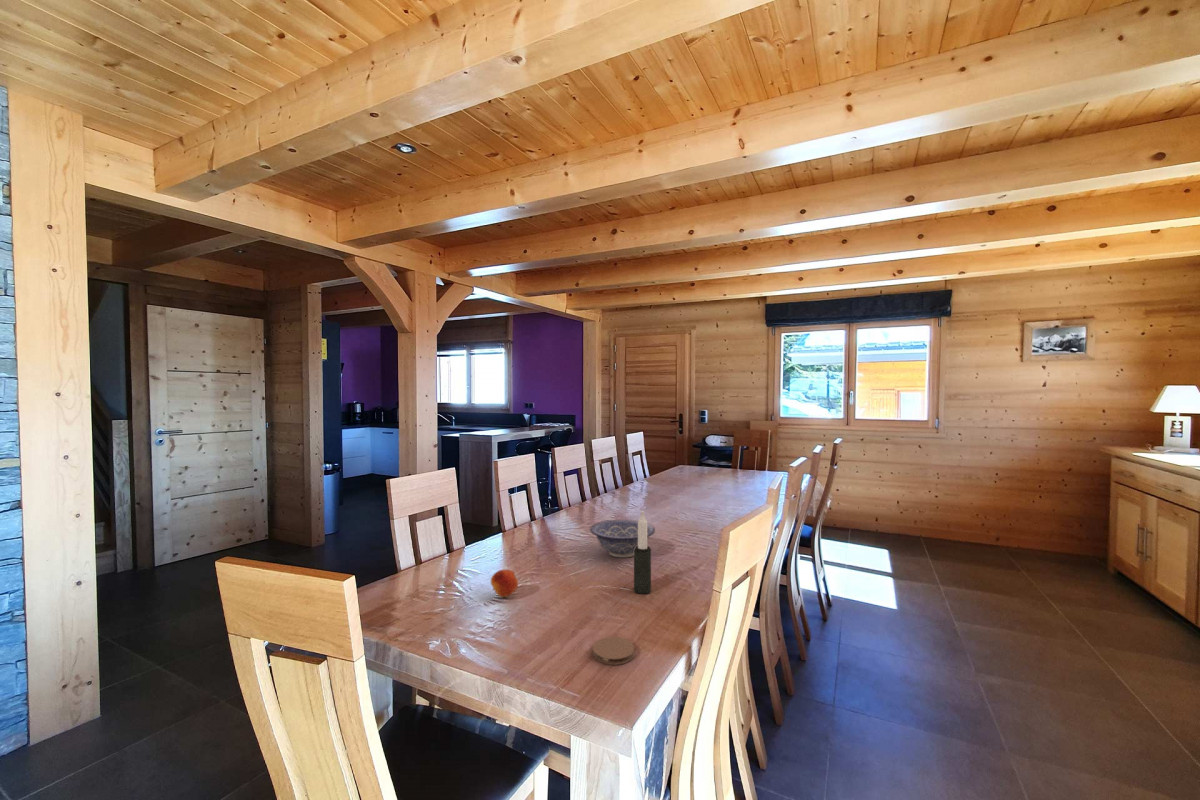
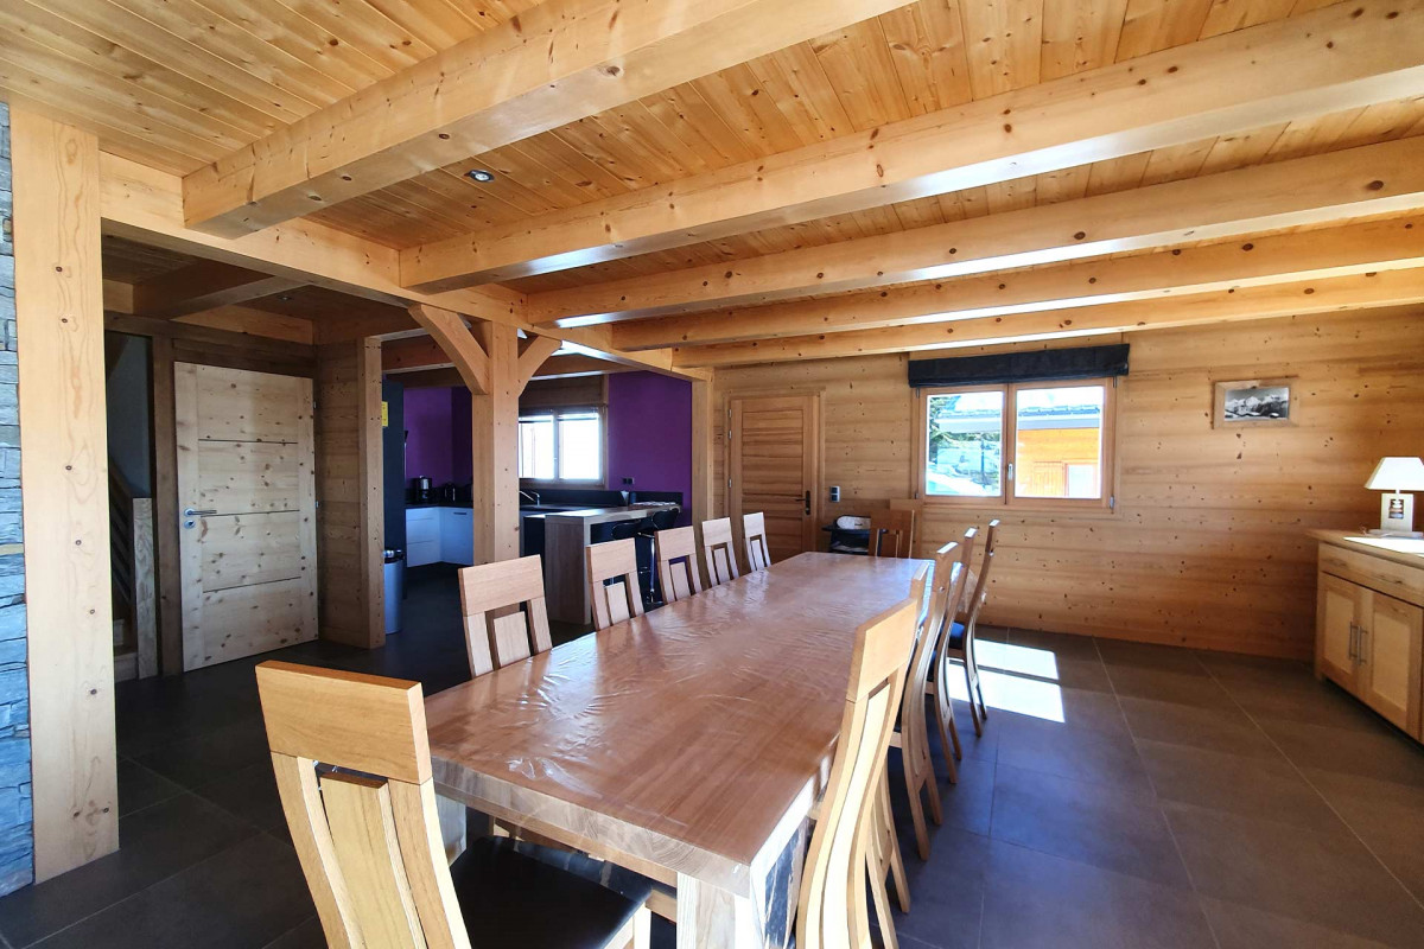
- coaster [592,636,636,666]
- fruit [490,569,519,598]
- candle [633,510,652,595]
- decorative bowl [589,519,656,559]
